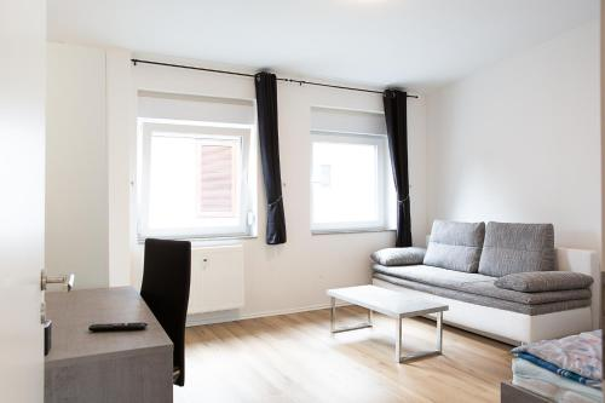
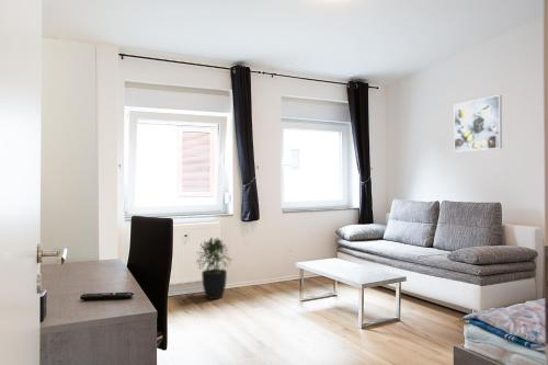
+ potted plant [195,236,232,300]
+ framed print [453,94,503,153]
